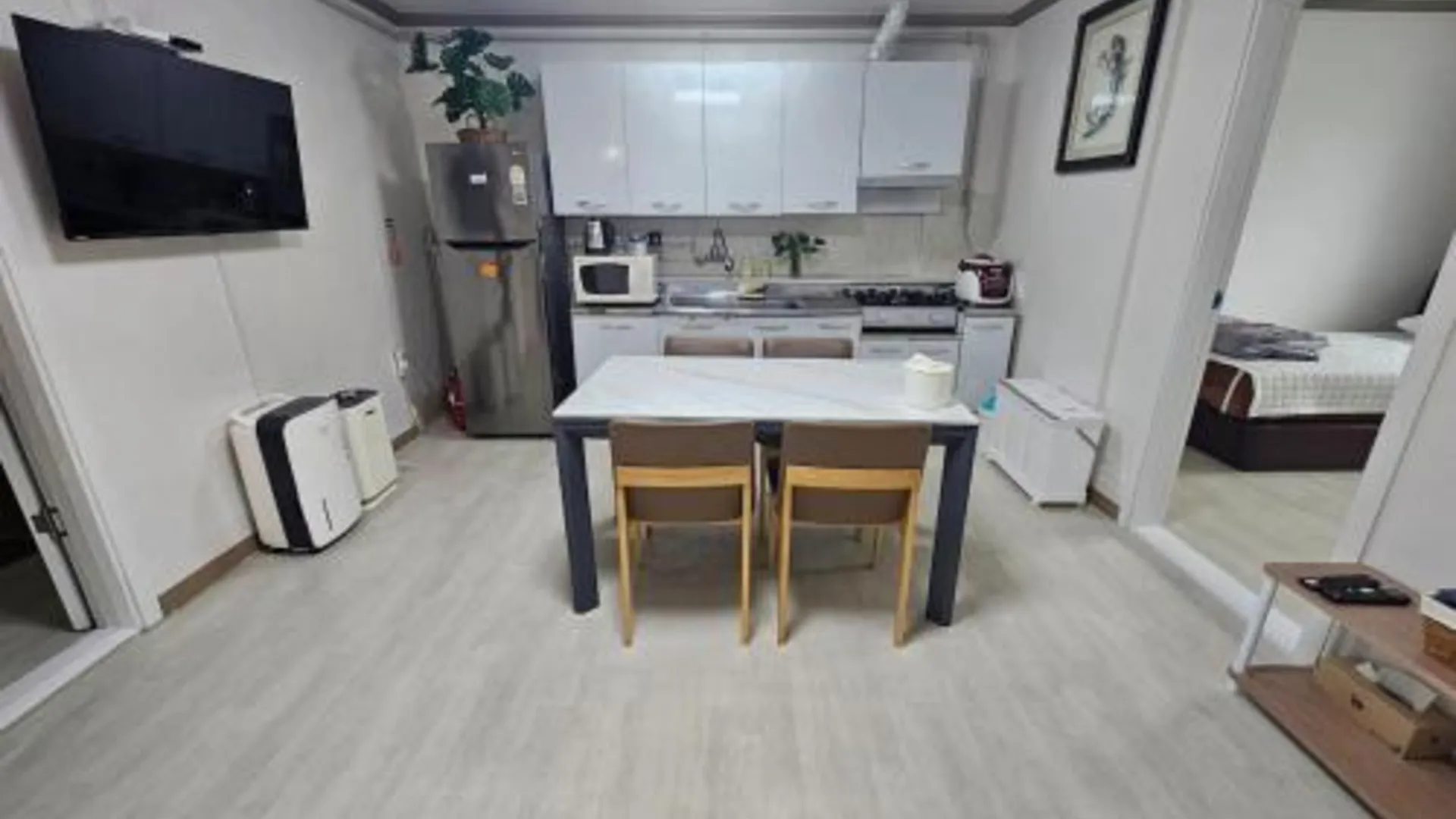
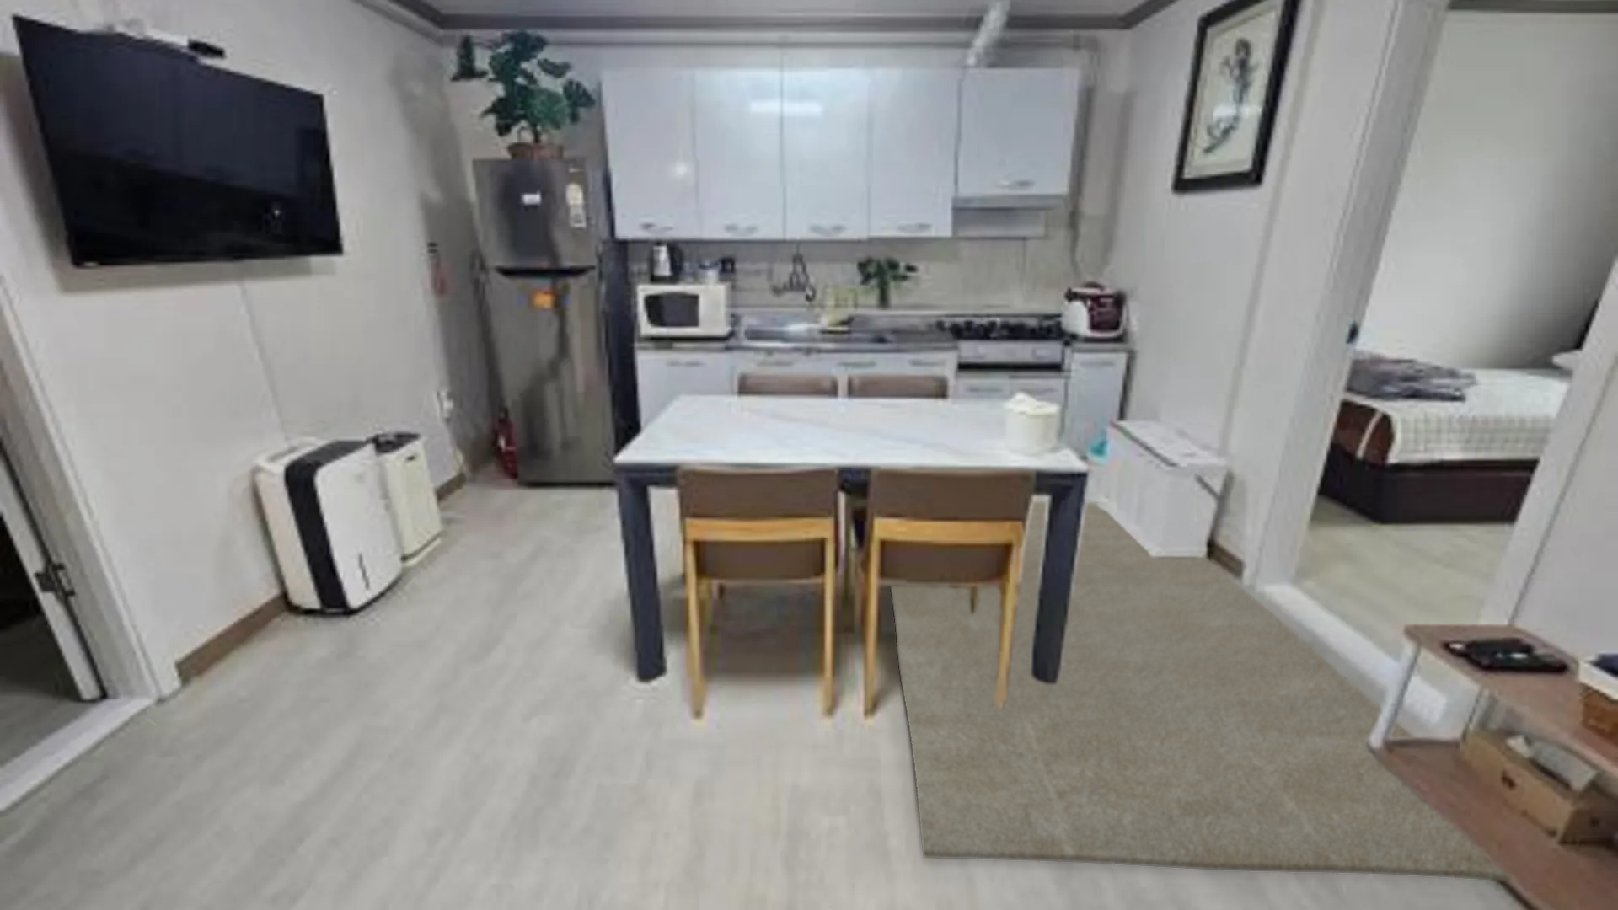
+ rug [889,500,1511,882]
